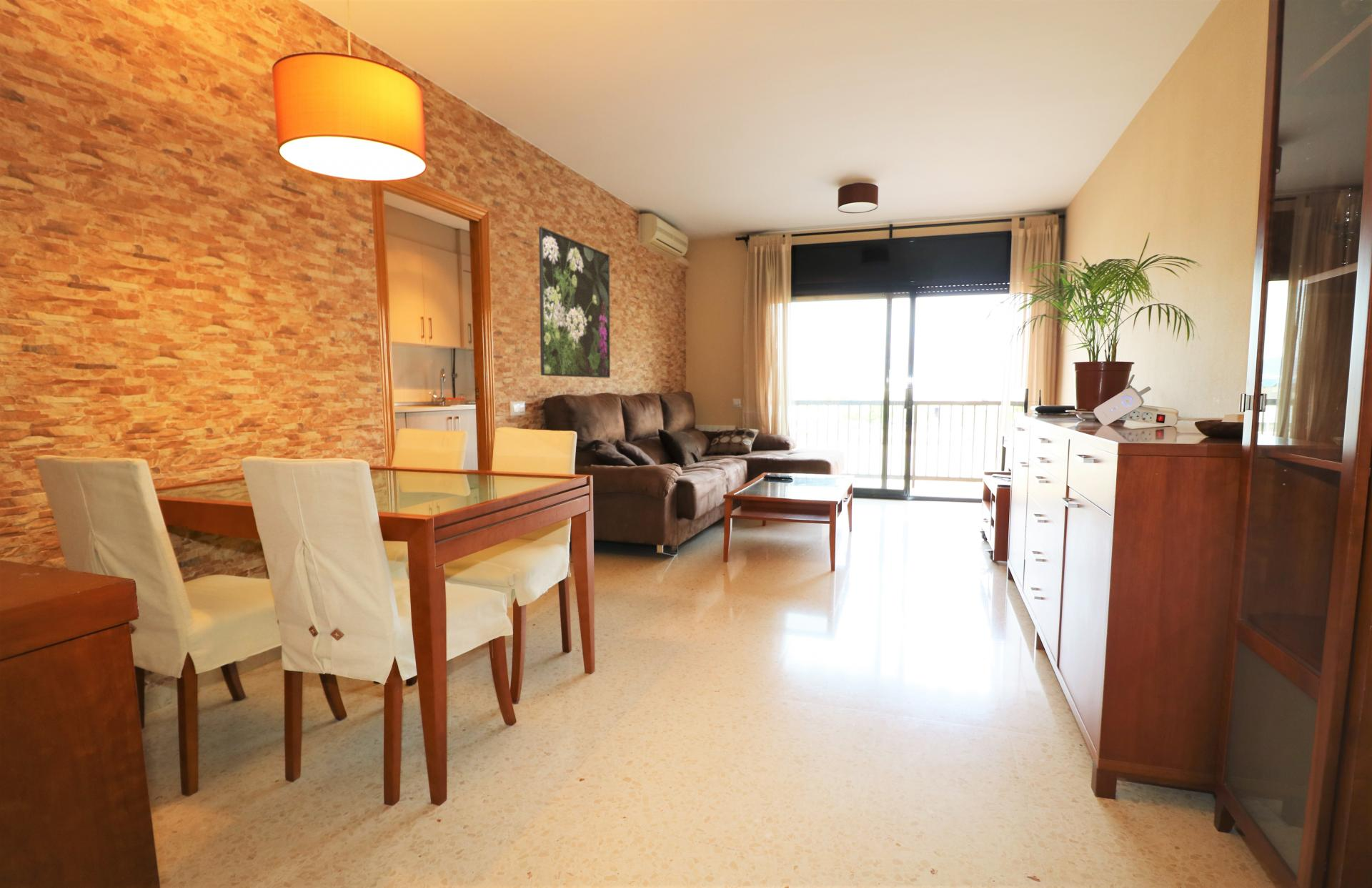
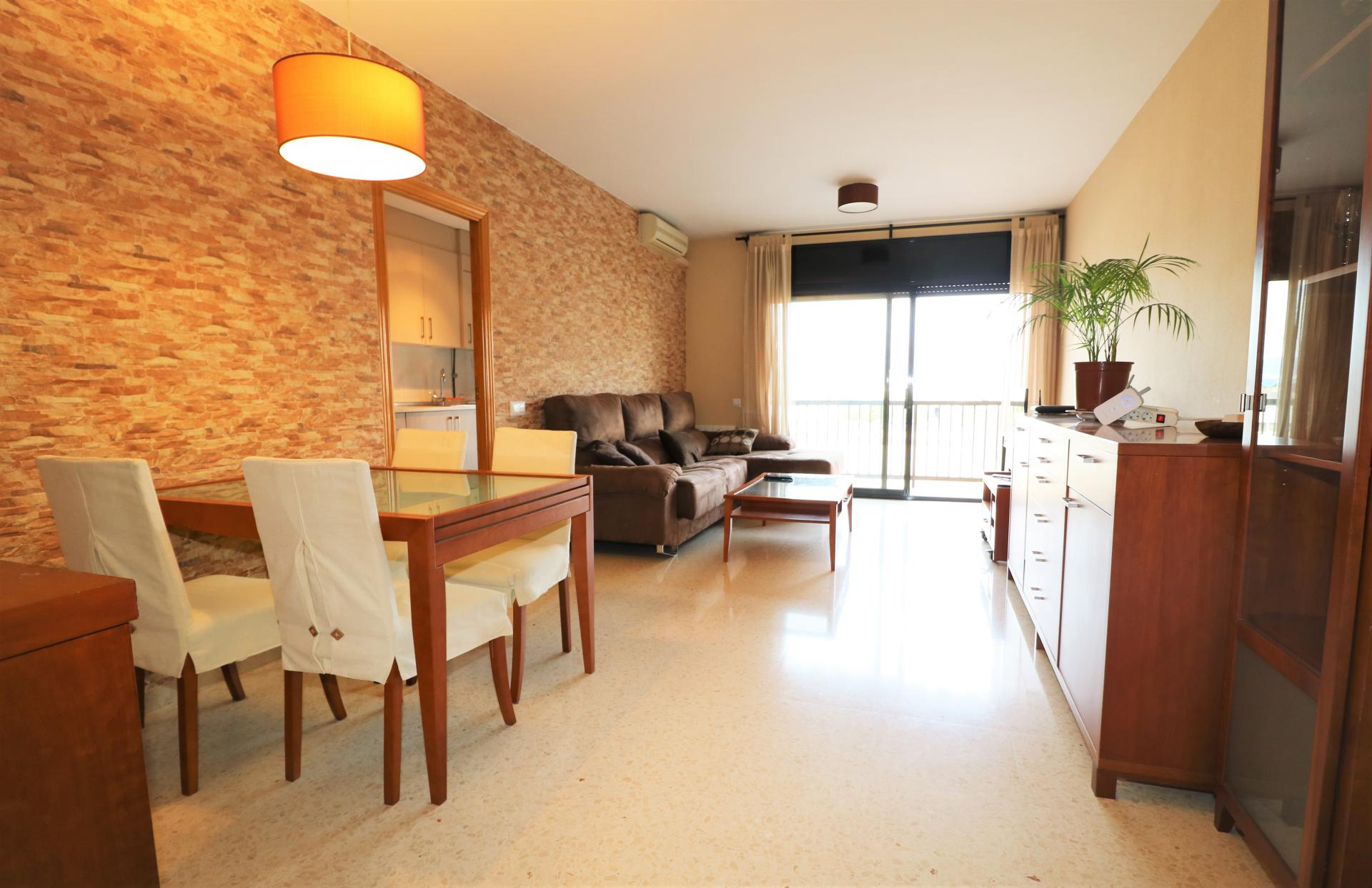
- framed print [538,226,611,378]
